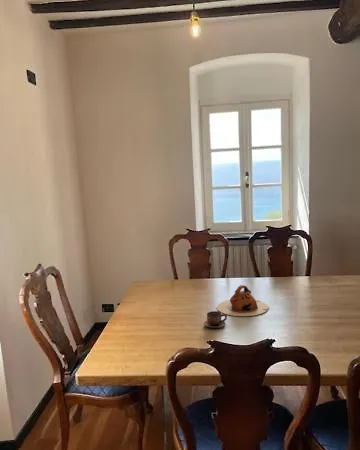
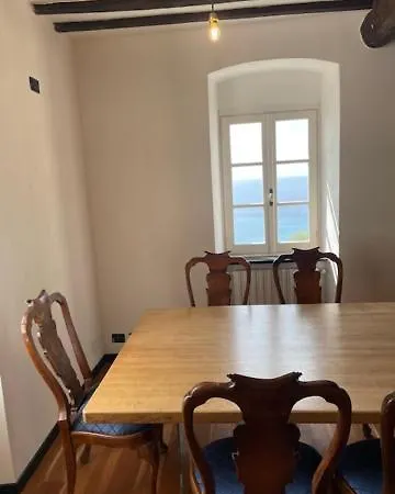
- teapot [216,284,269,317]
- cup [203,310,228,329]
